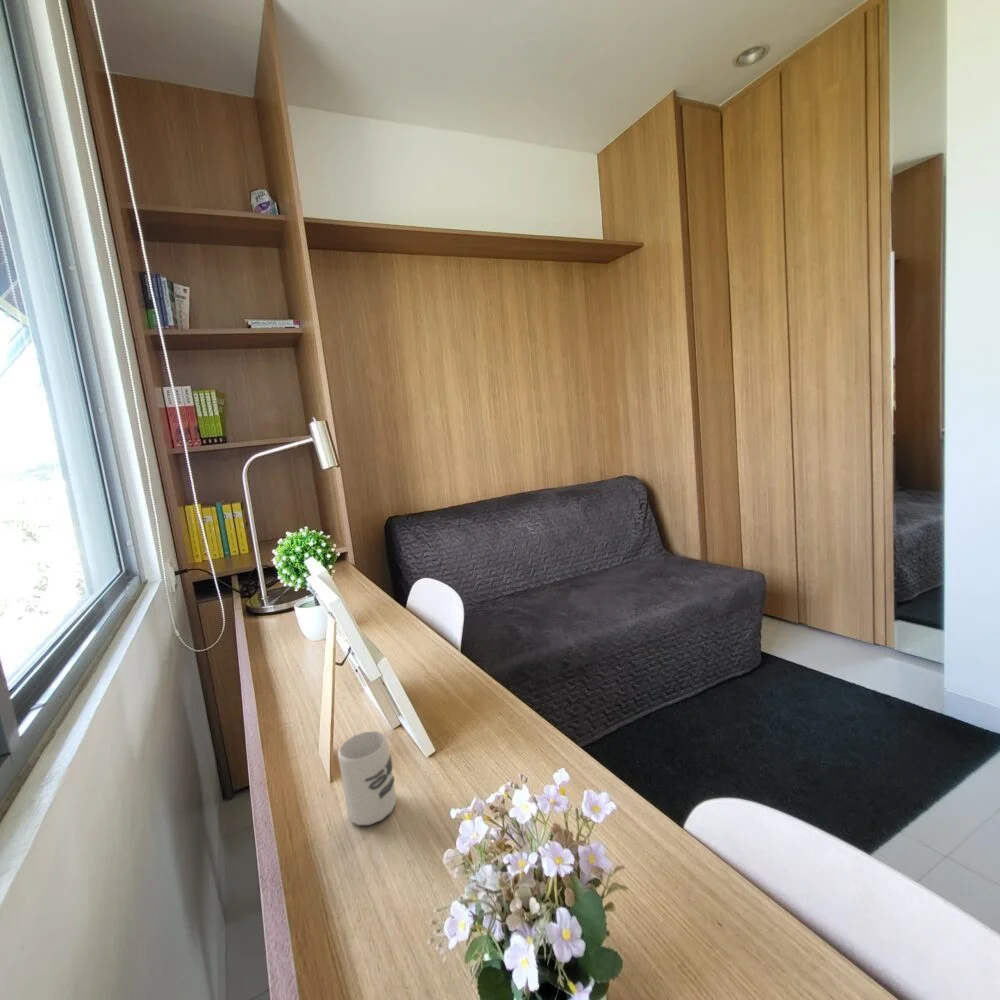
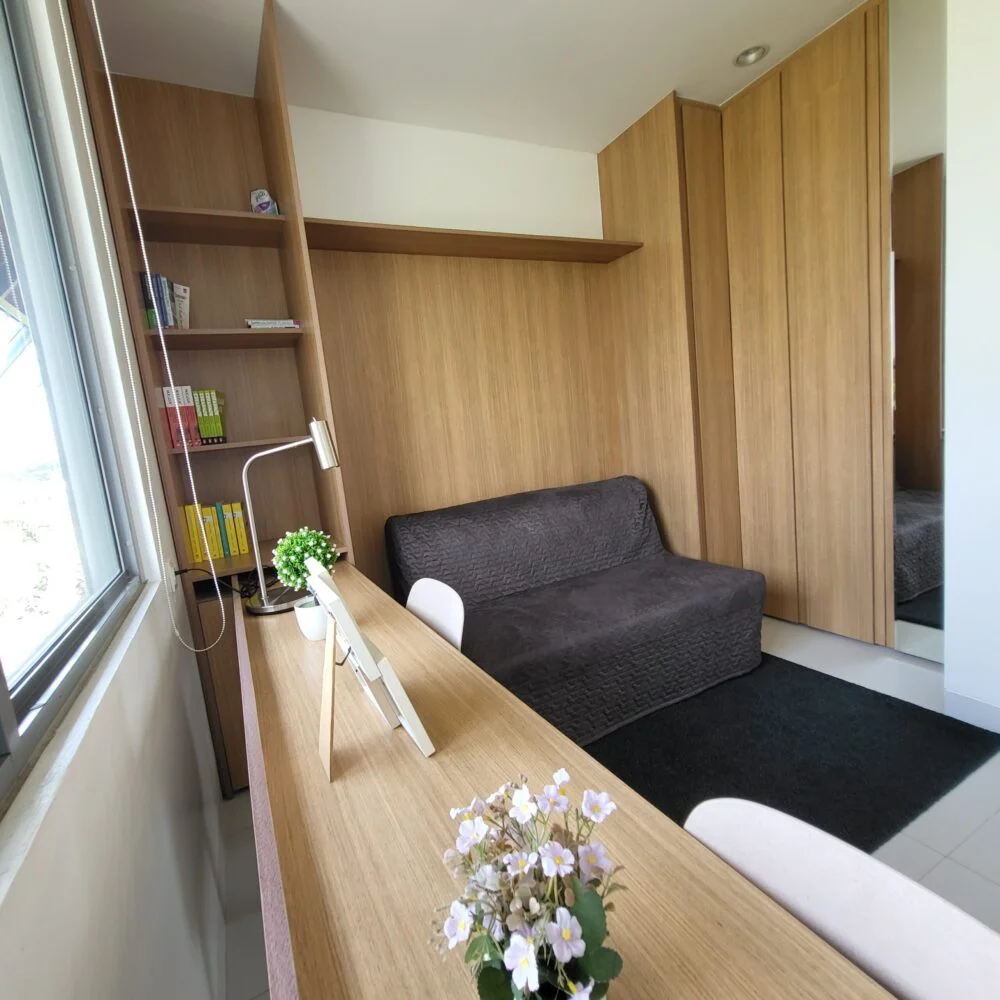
- cup [337,731,397,826]
